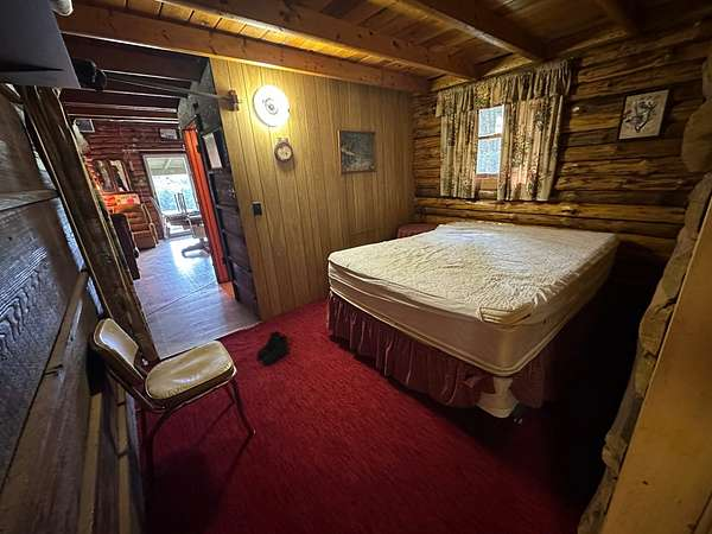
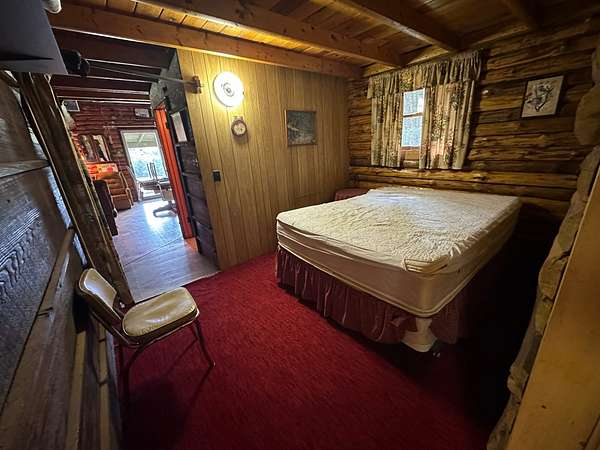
- boots [255,330,290,367]
